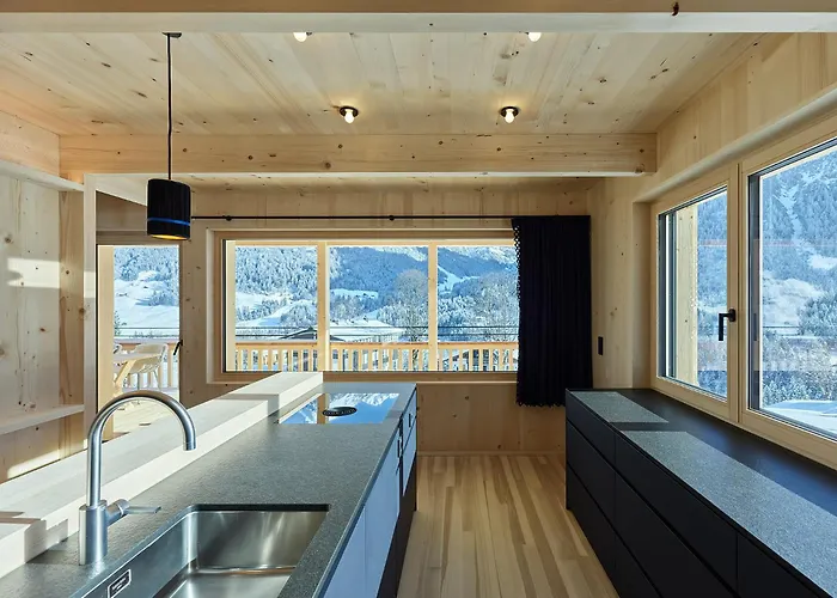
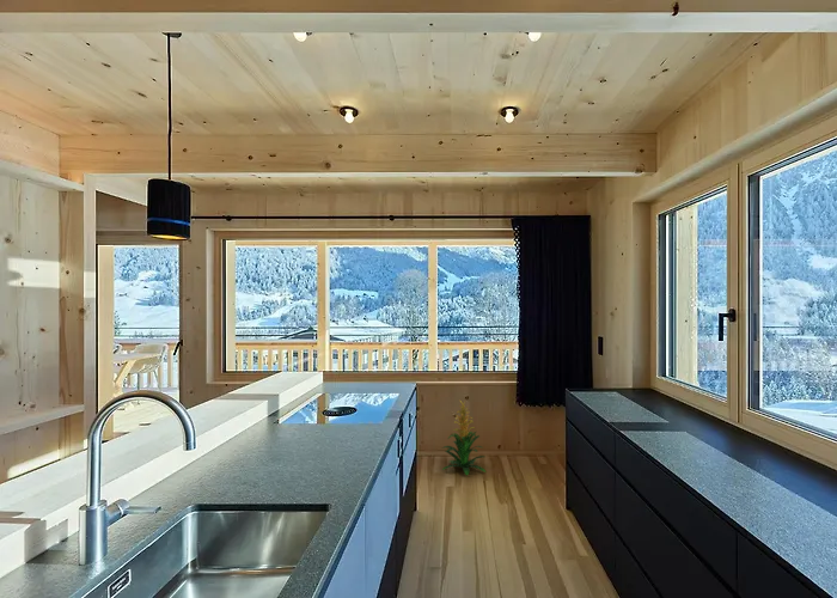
+ indoor plant [441,399,487,476]
